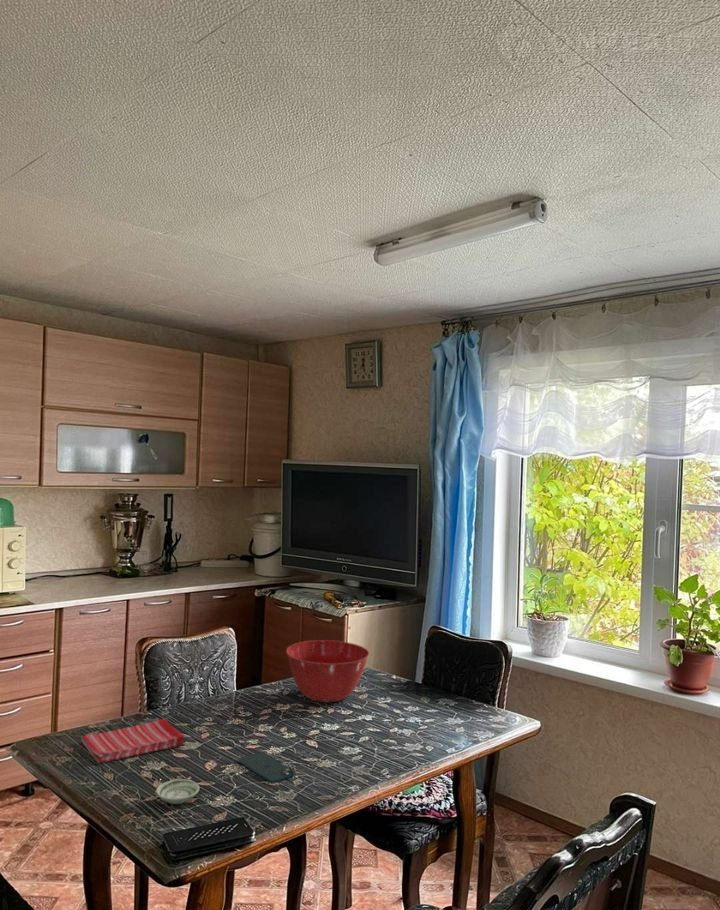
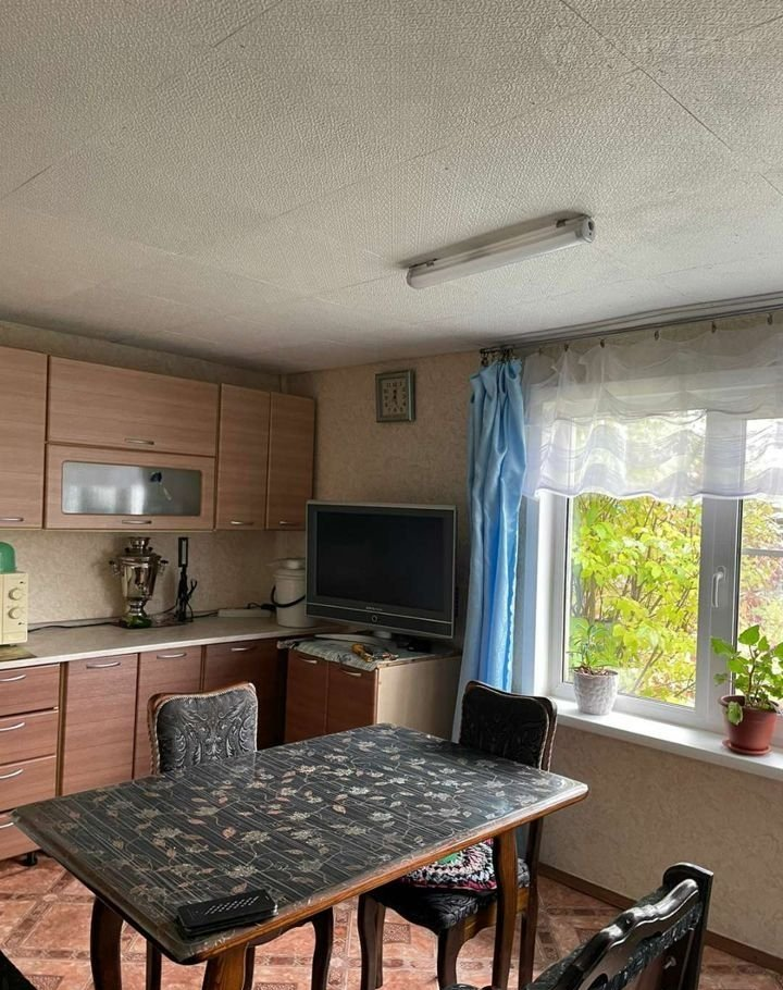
- mixing bowl [285,639,370,703]
- dish towel [80,718,186,764]
- saucer [155,778,200,805]
- smartphone [237,751,297,784]
